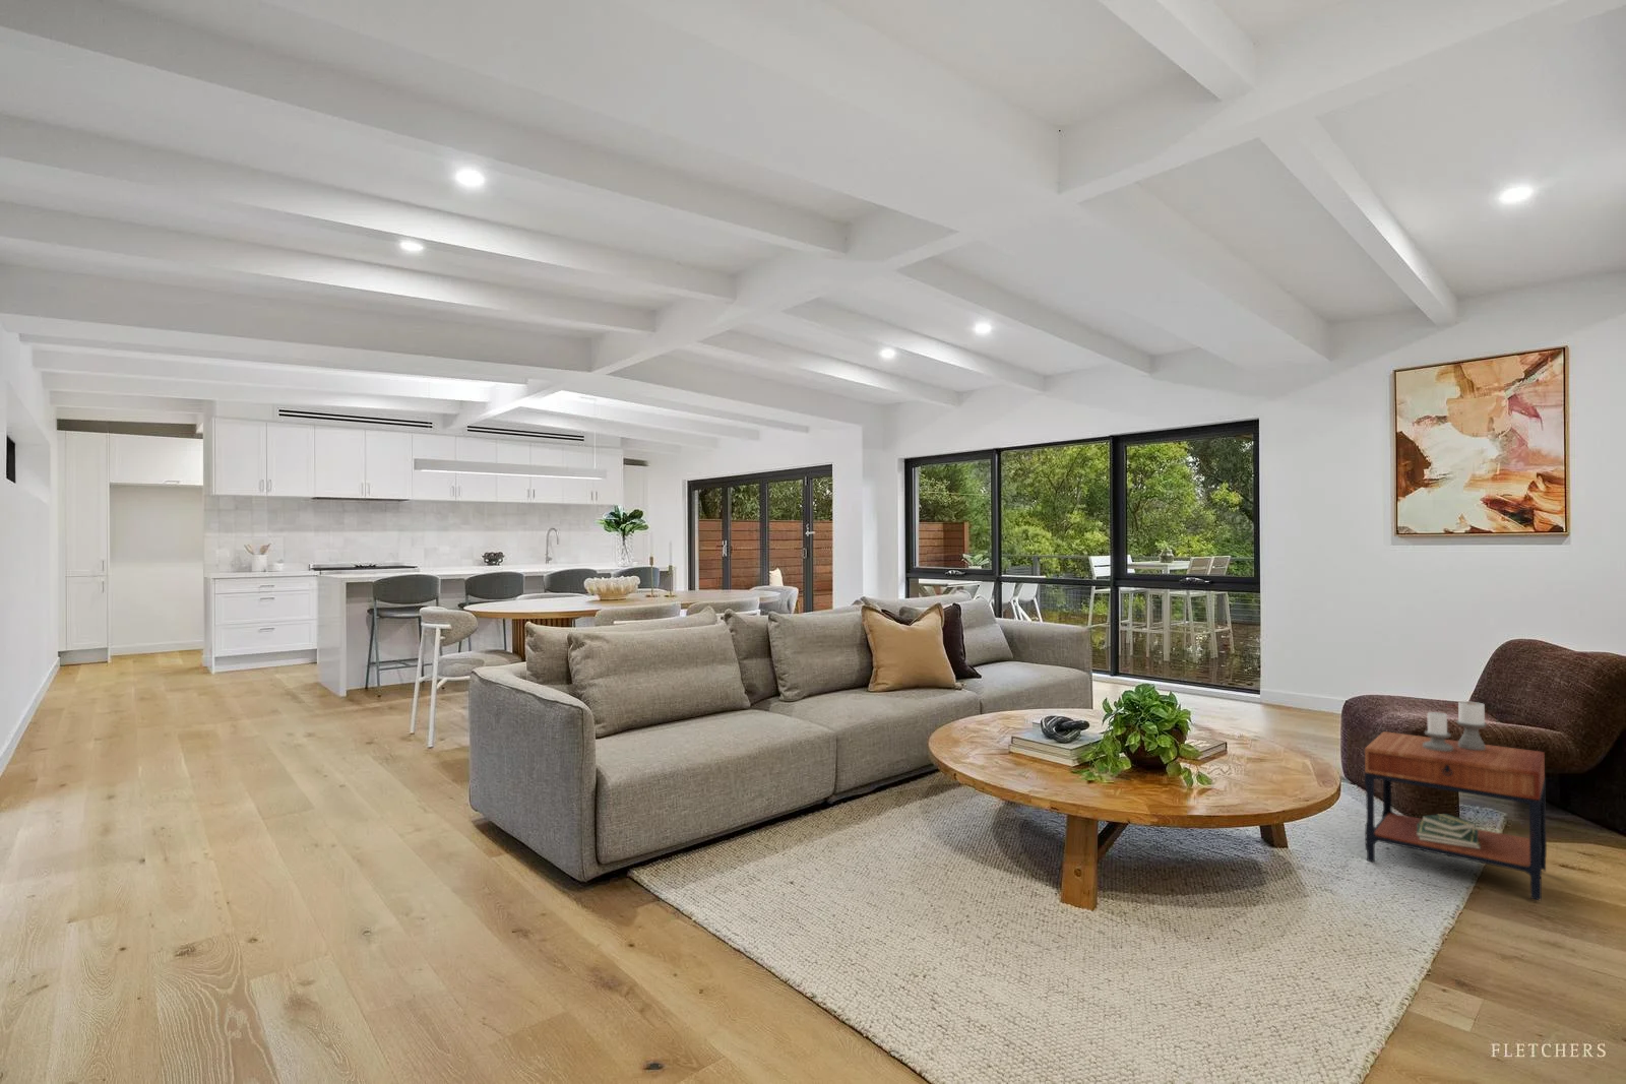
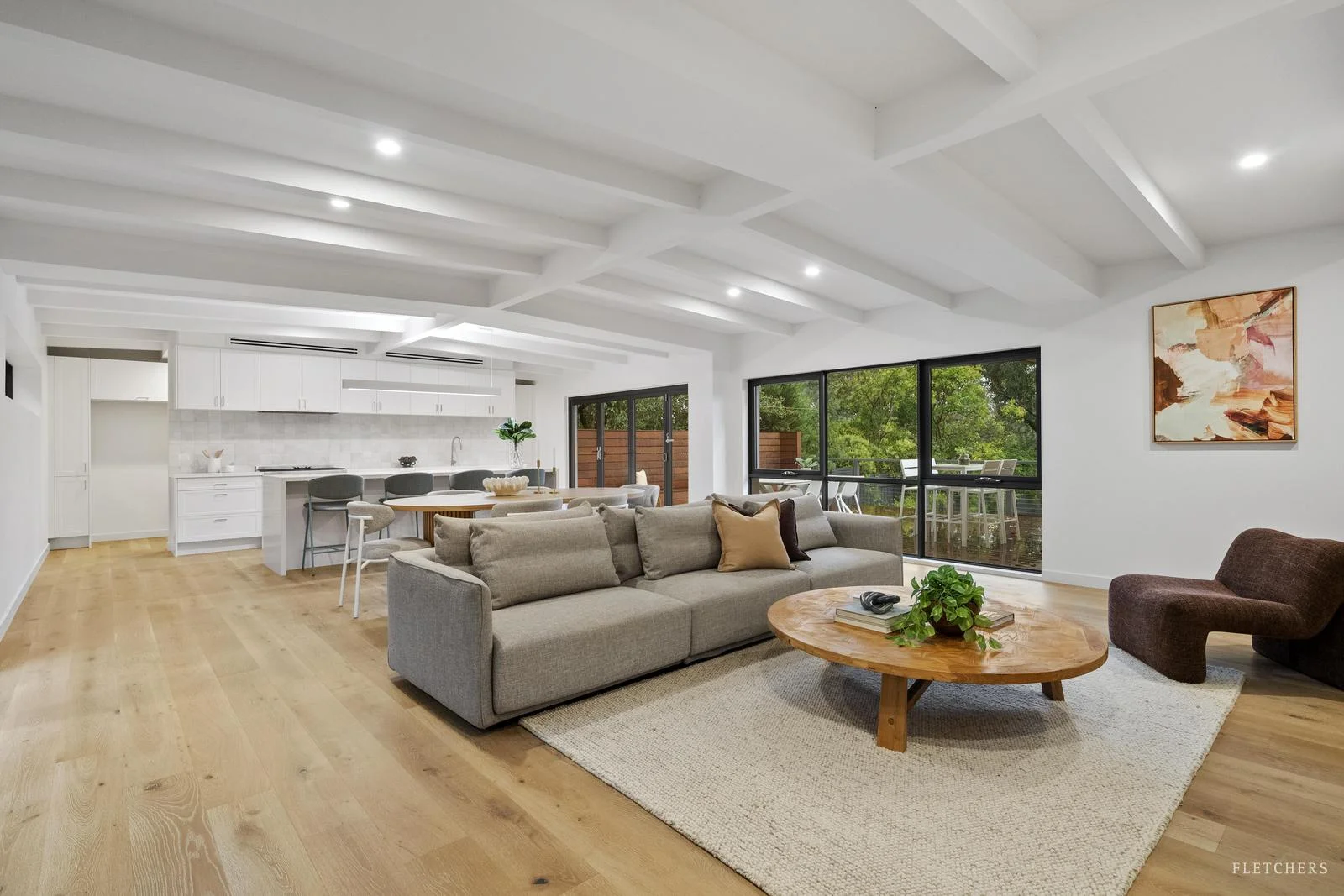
- side table [1363,700,1547,903]
